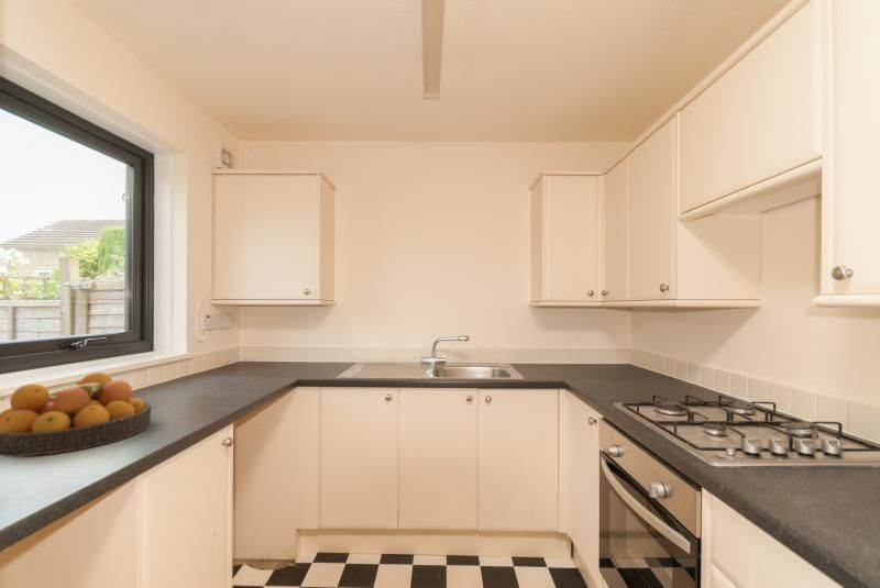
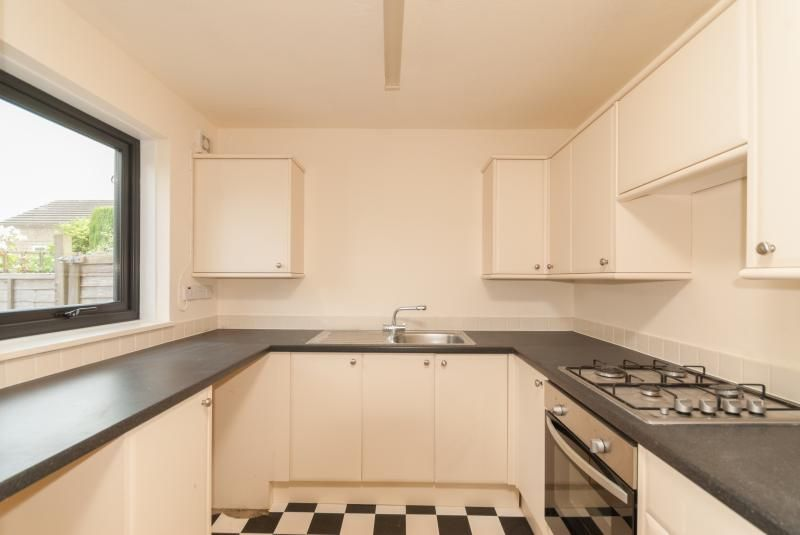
- fruit bowl [0,371,152,457]
